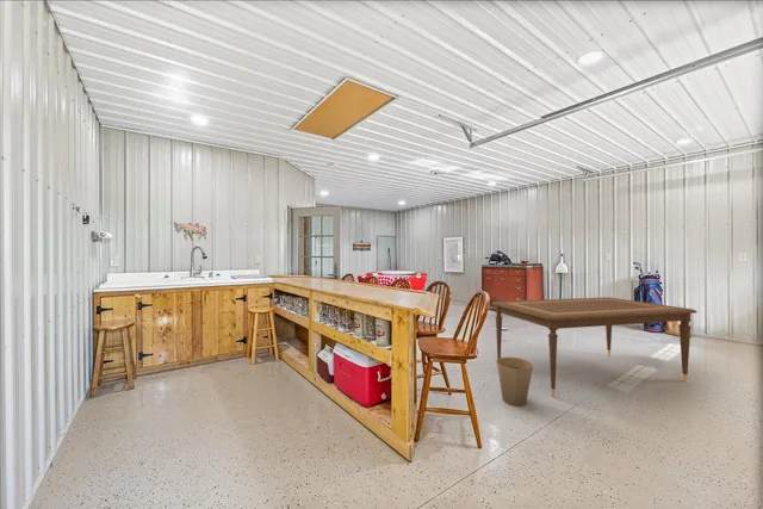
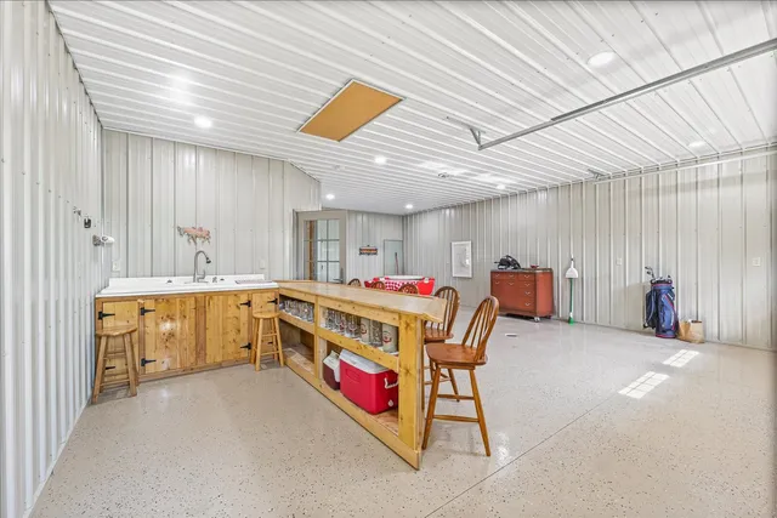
- trash can [496,356,534,408]
- dining table [490,296,697,398]
